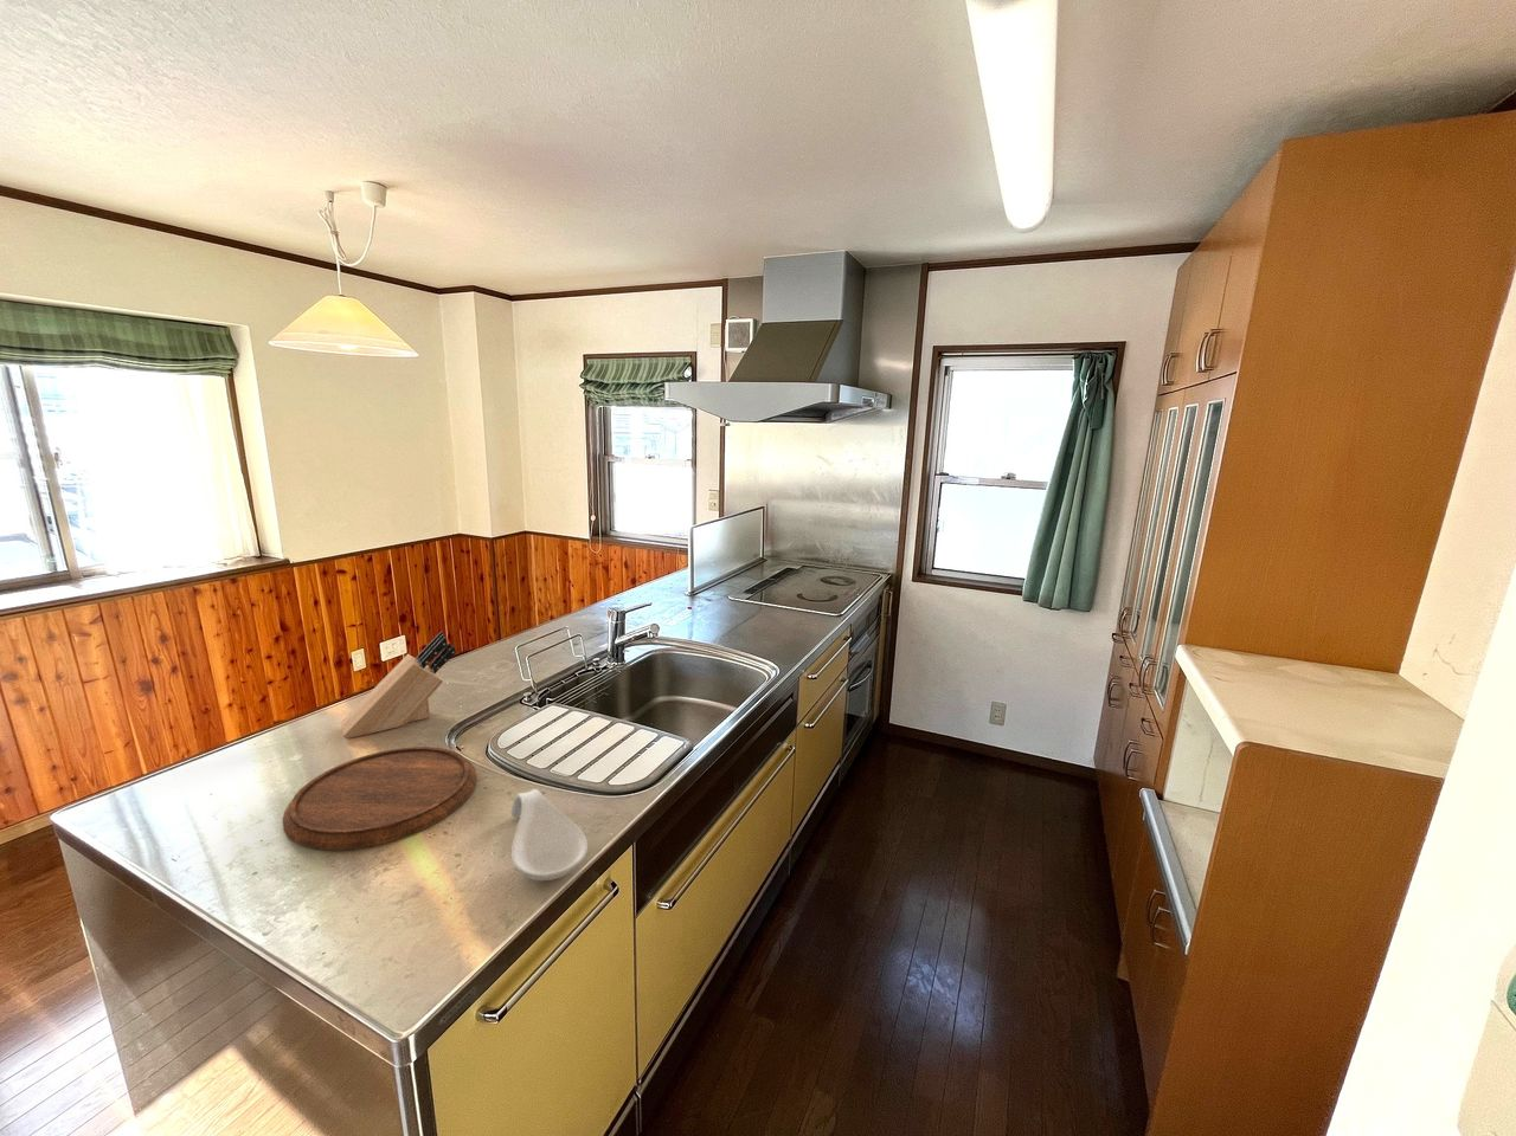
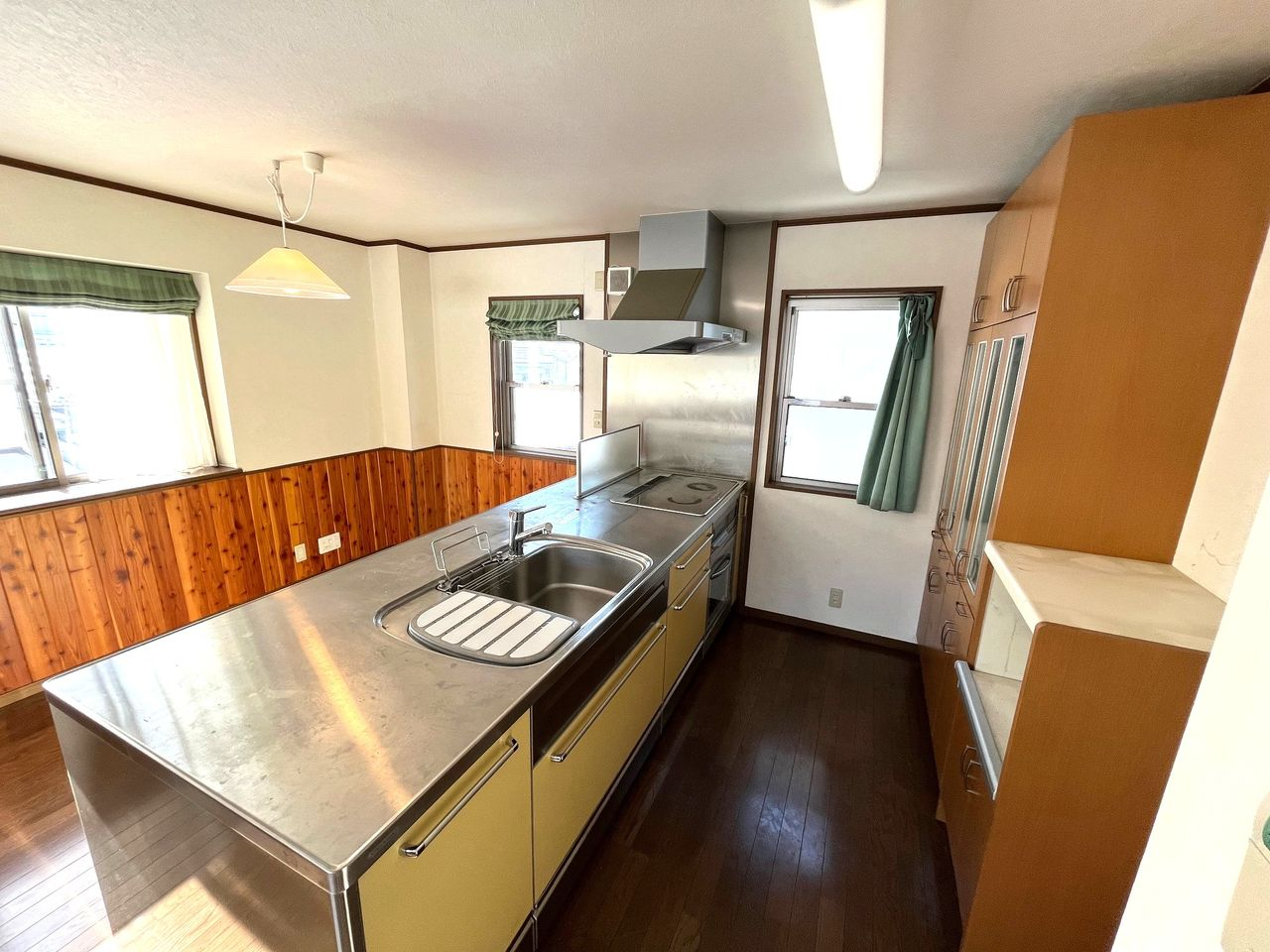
- cutting board [282,746,477,851]
- knife block [339,631,457,740]
- spoon rest [511,788,588,882]
